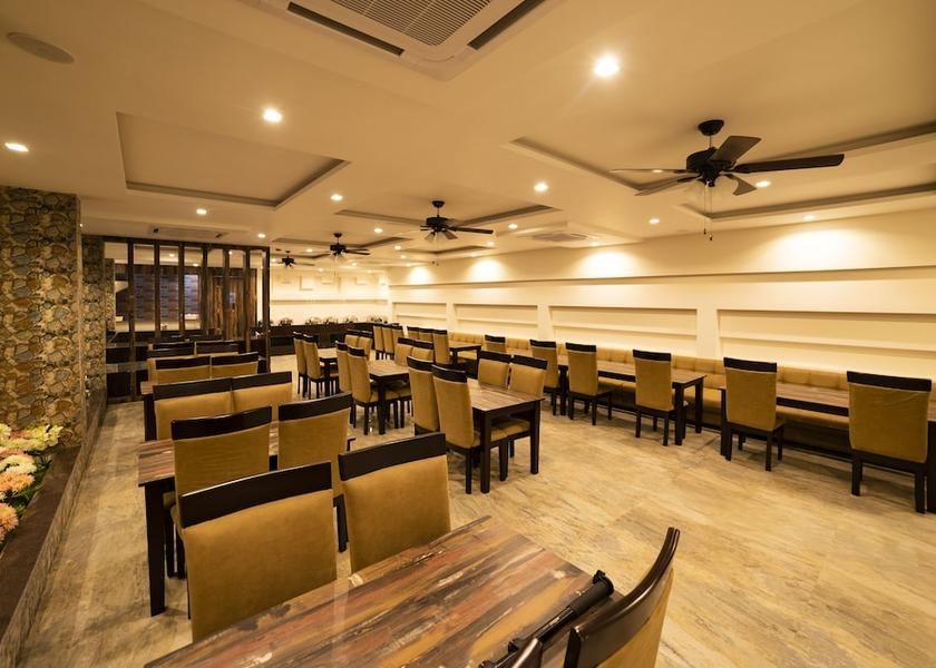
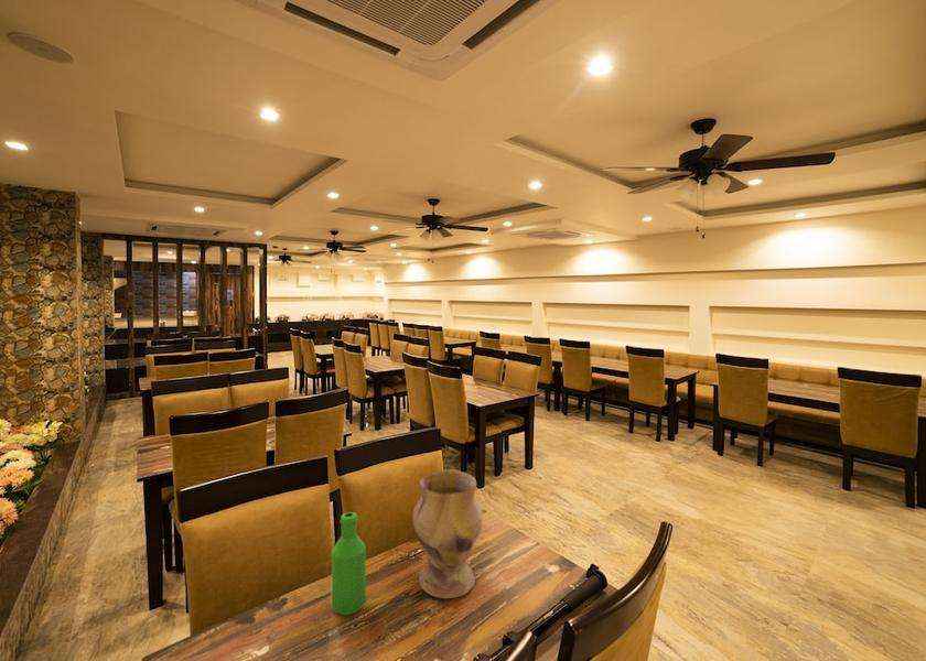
+ bottle [331,511,367,616]
+ vase [411,469,484,599]
